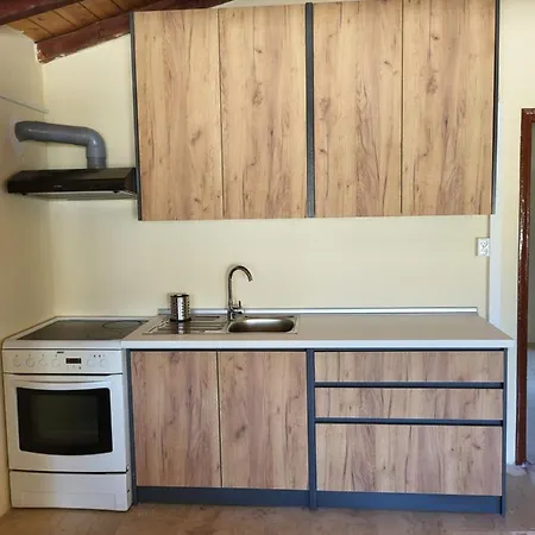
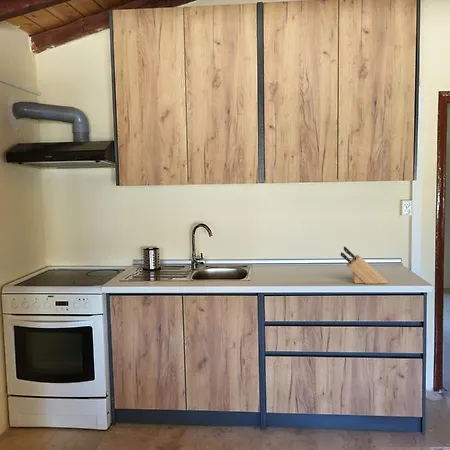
+ knife block [340,245,389,285]
